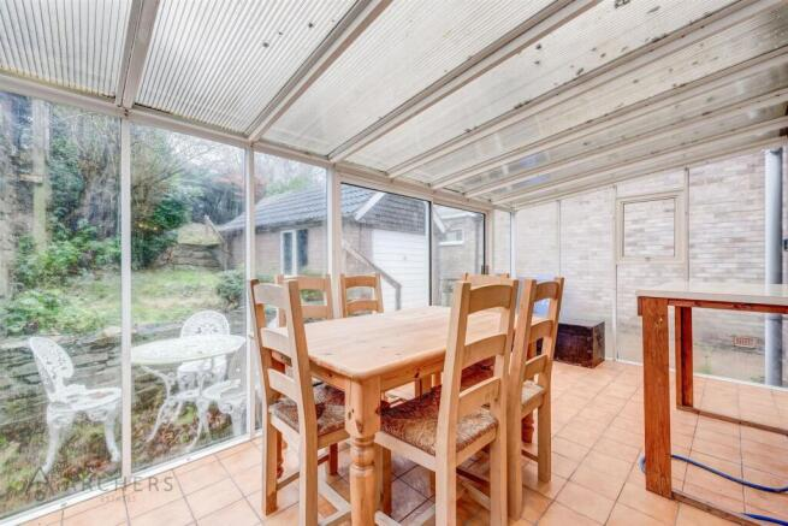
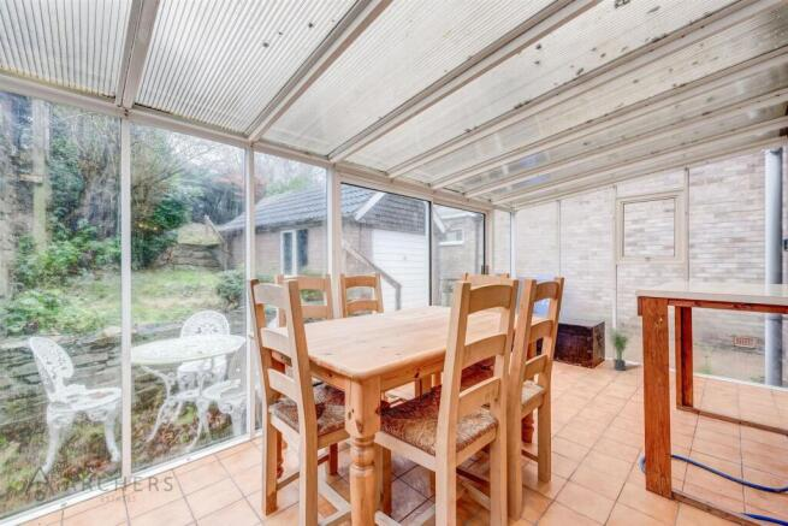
+ potted plant [606,324,635,372]
